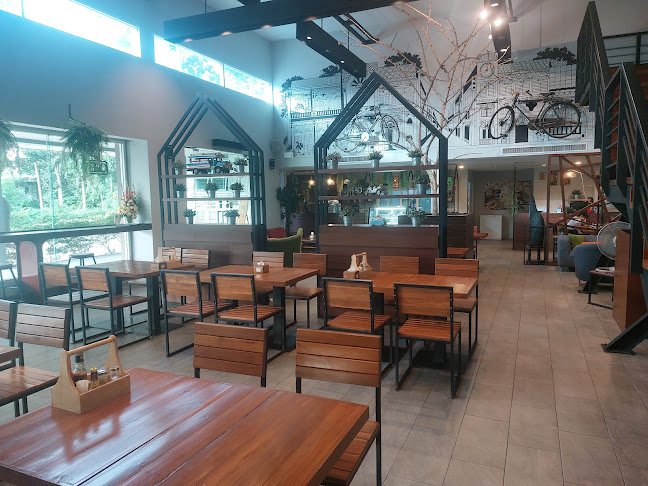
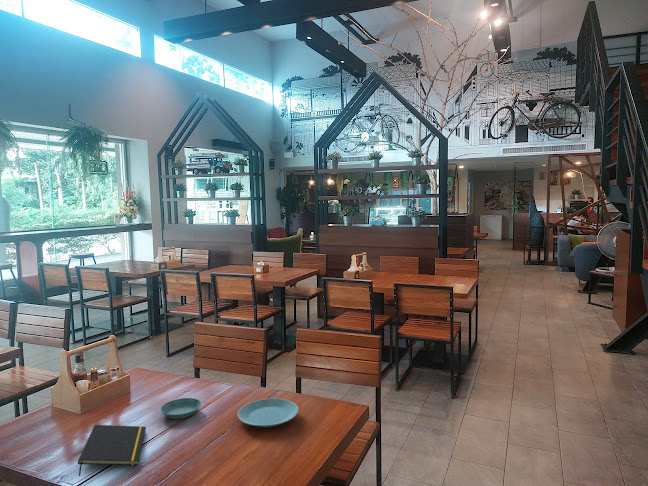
+ saucer [160,397,202,420]
+ plate [237,397,299,428]
+ notepad [77,424,147,477]
